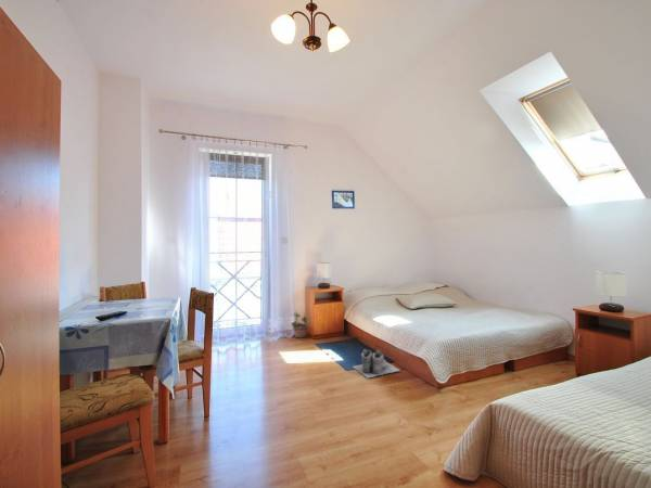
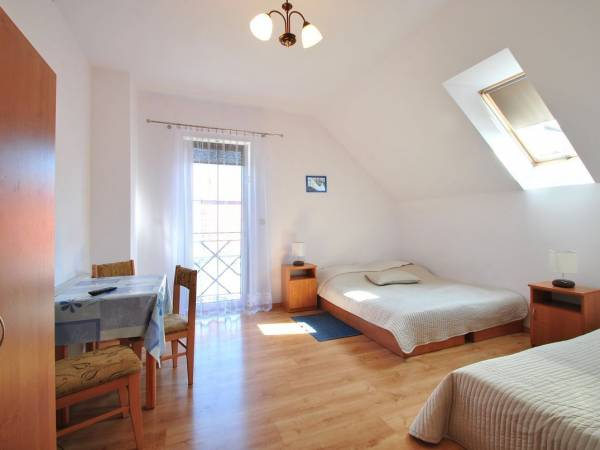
- boots [352,348,401,380]
- potted plant [290,309,311,339]
